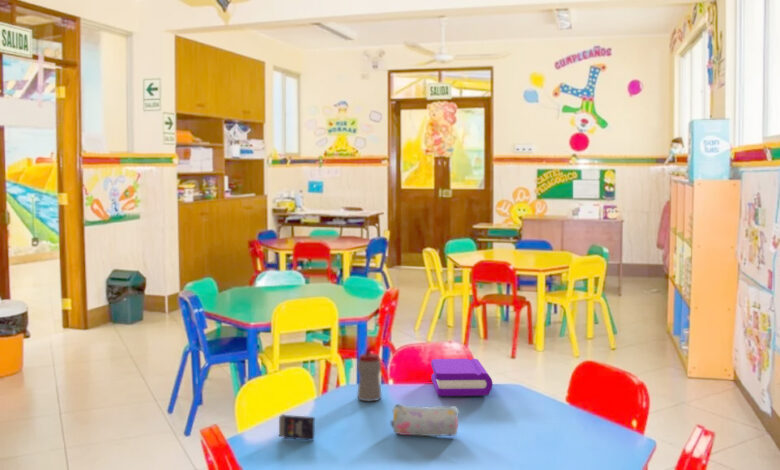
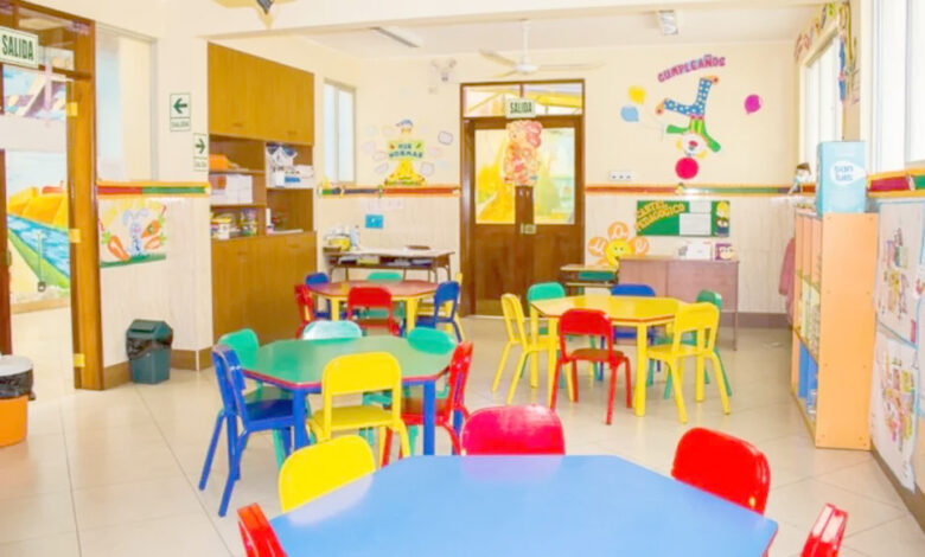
- pencil case [389,403,460,437]
- sippy cup [356,348,382,402]
- book [430,357,494,397]
- crayon box [278,413,316,441]
